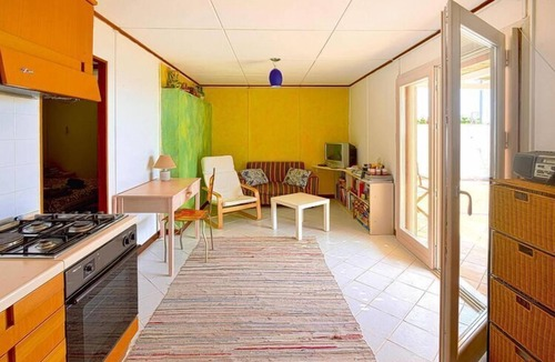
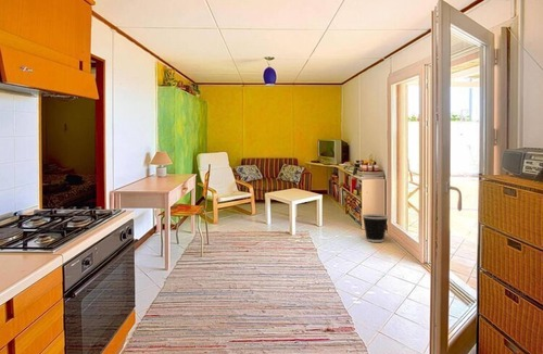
+ wastebasket [362,213,390,243]
